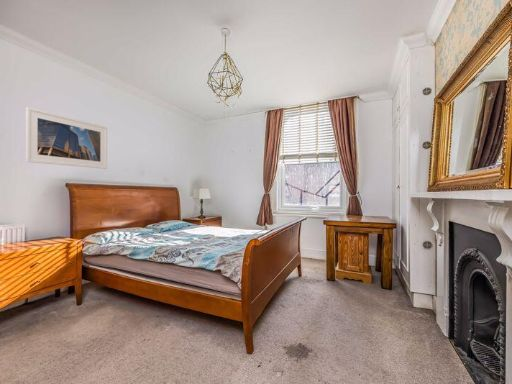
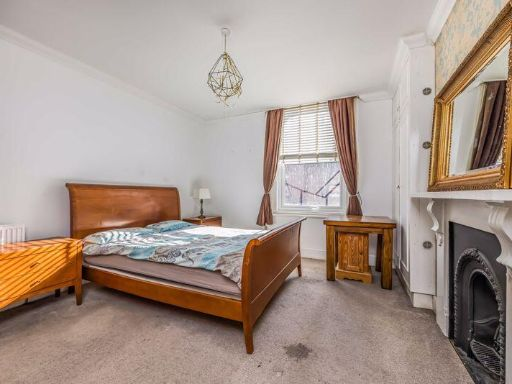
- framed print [25,106,108,170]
